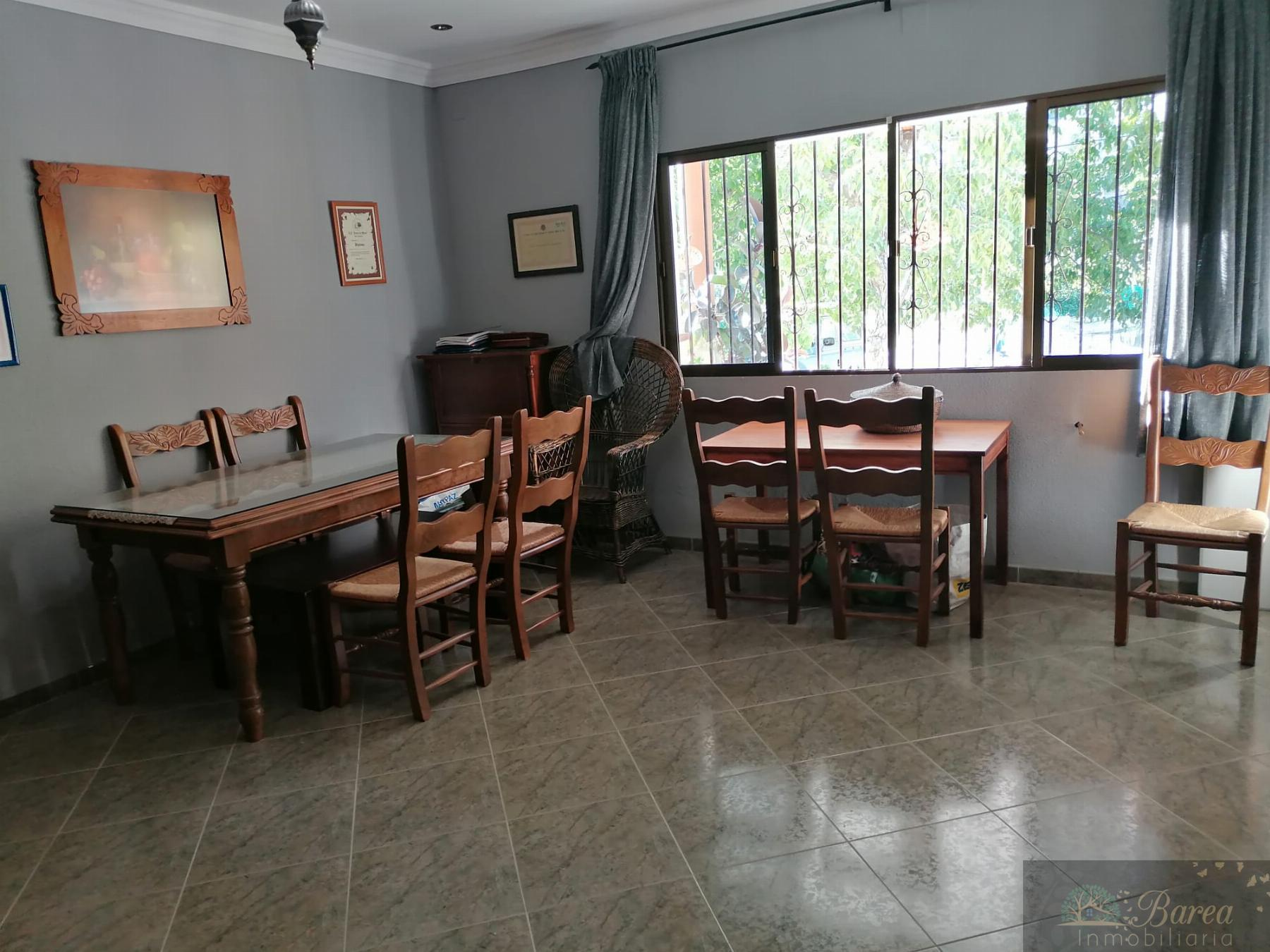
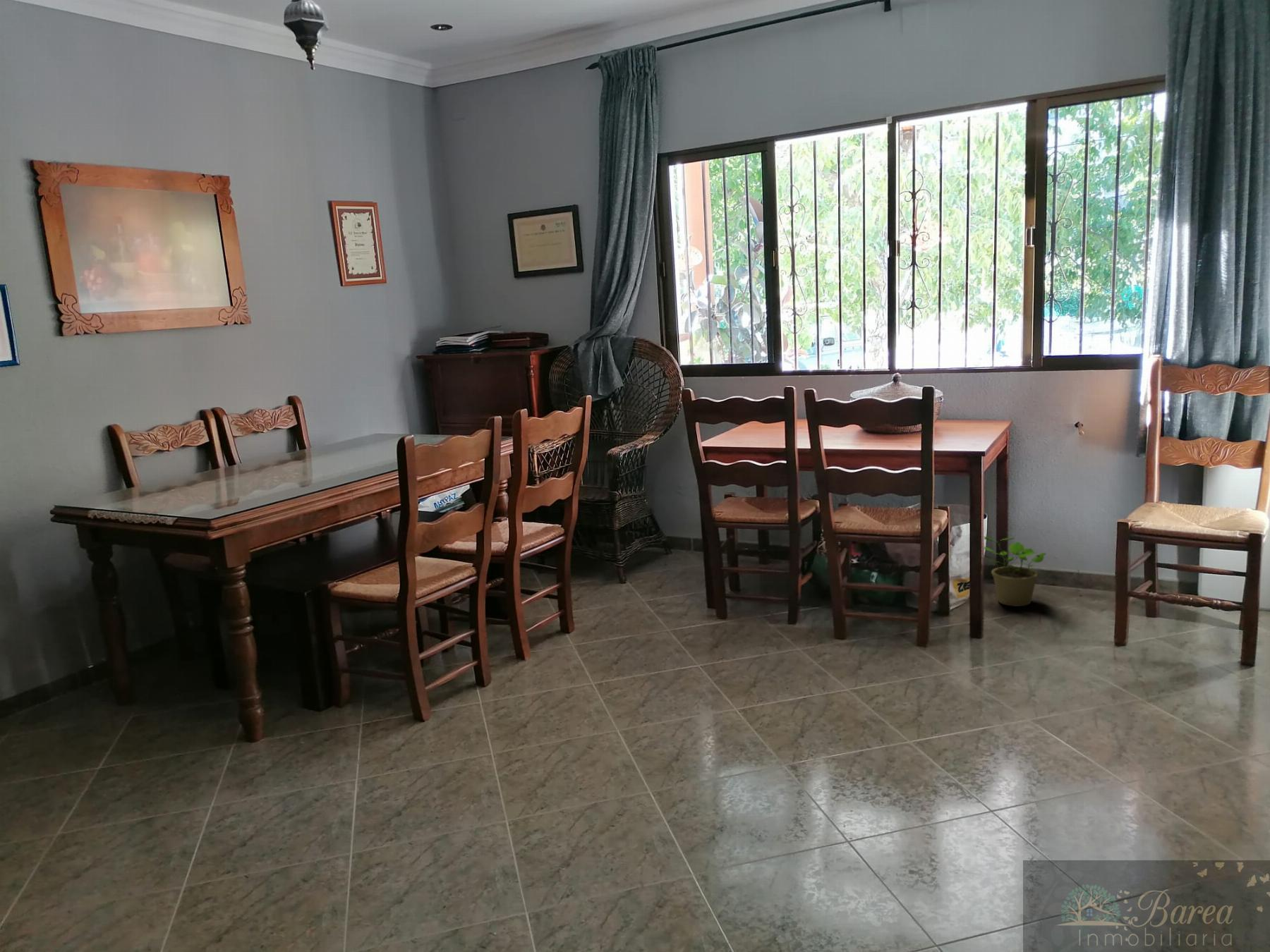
+ potted plant [983,536,1047,607]
